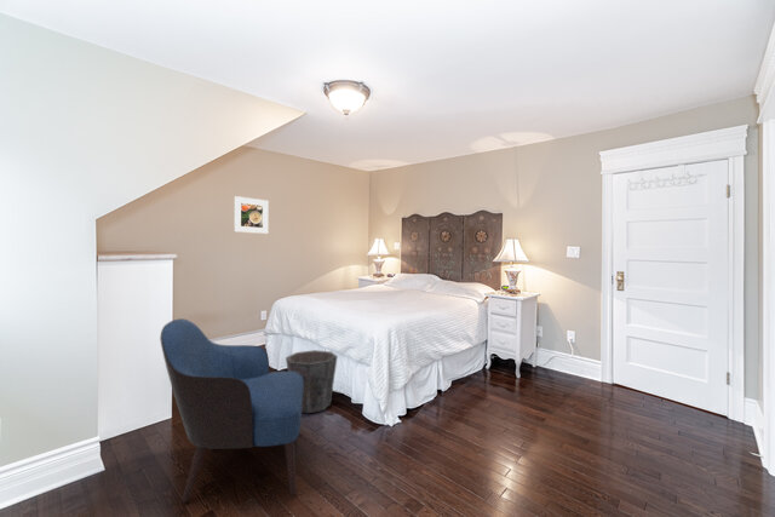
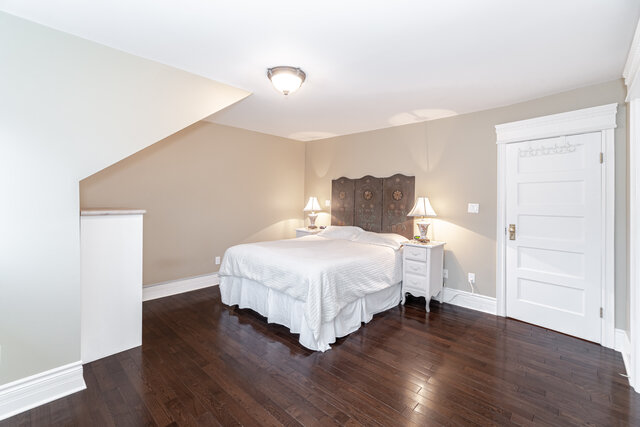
- armchair [159,317,304,502]
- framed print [234,195,270,235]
- waste bin [285,349,339,414]
